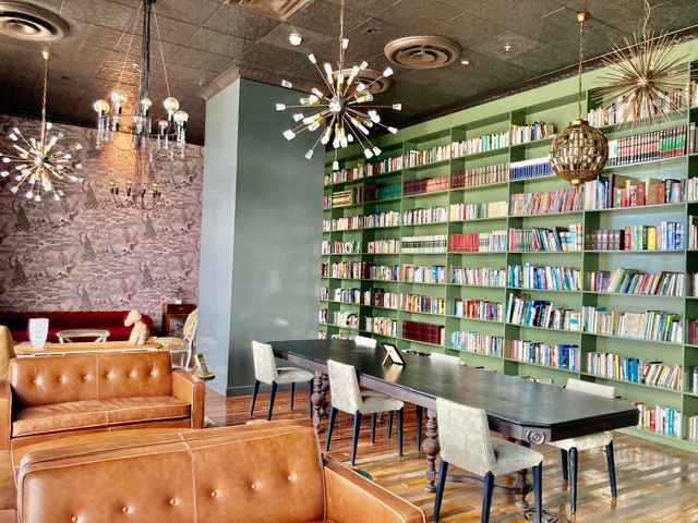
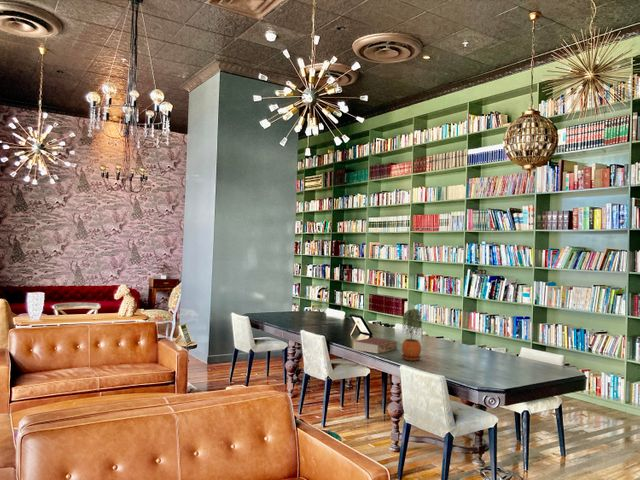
+ book [353,337,398,355]
+ potted plant [400,308,424,362]
